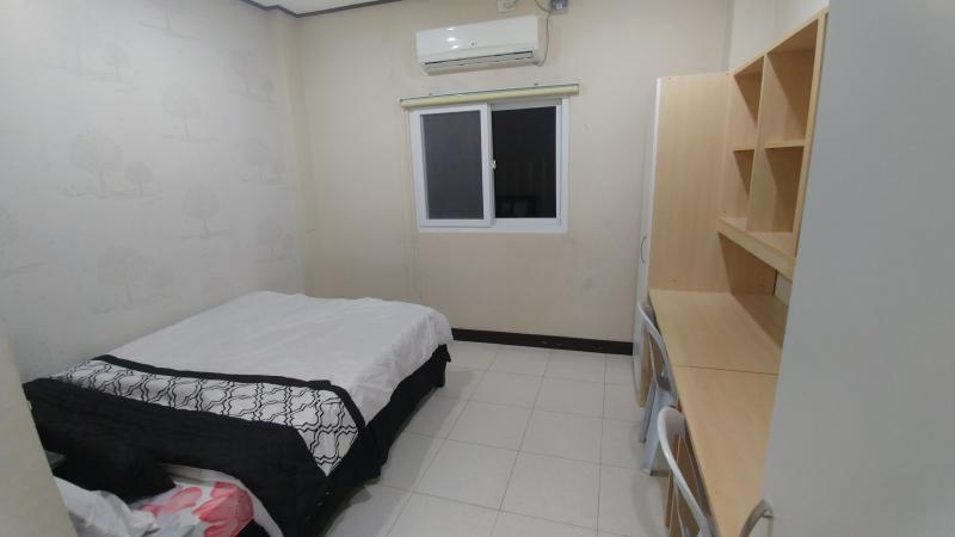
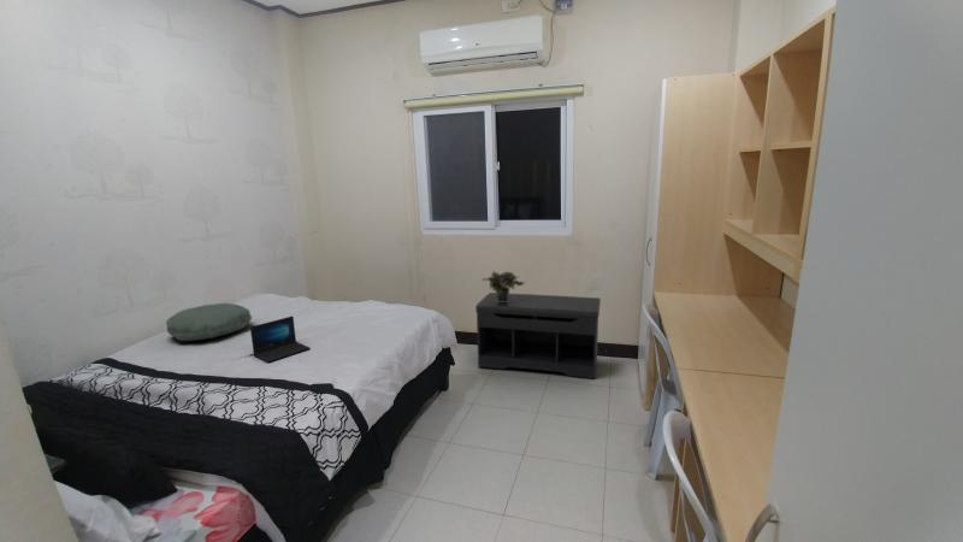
+ bench [474,291,602,379]
+ potted plant [480,270,525,302]
+ pillow [165,302,253,342]
+ laptop [249,316,311,364]
